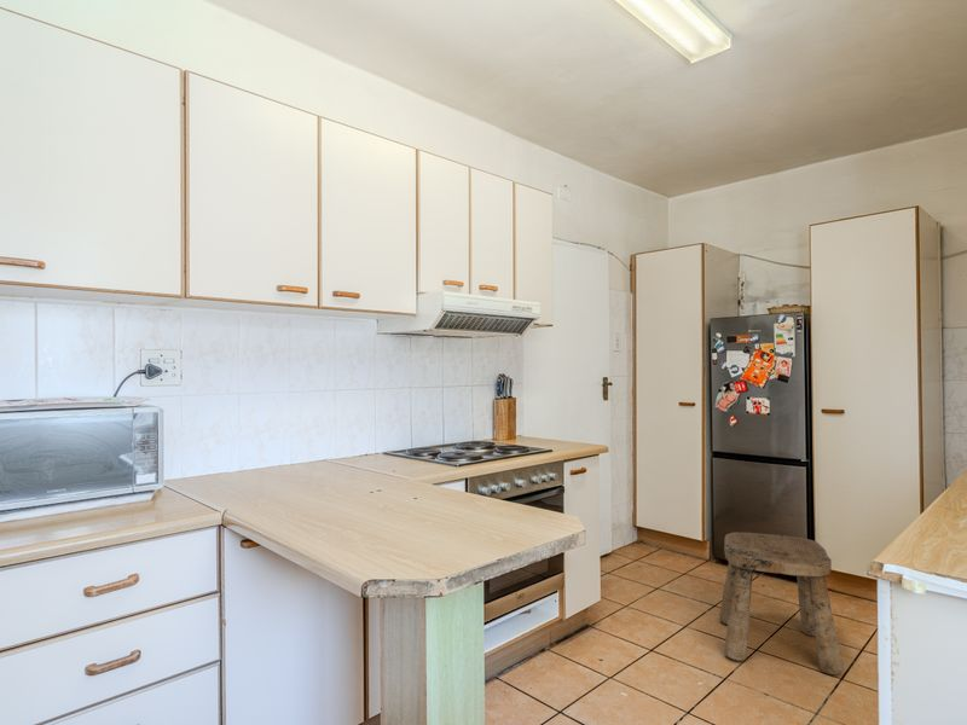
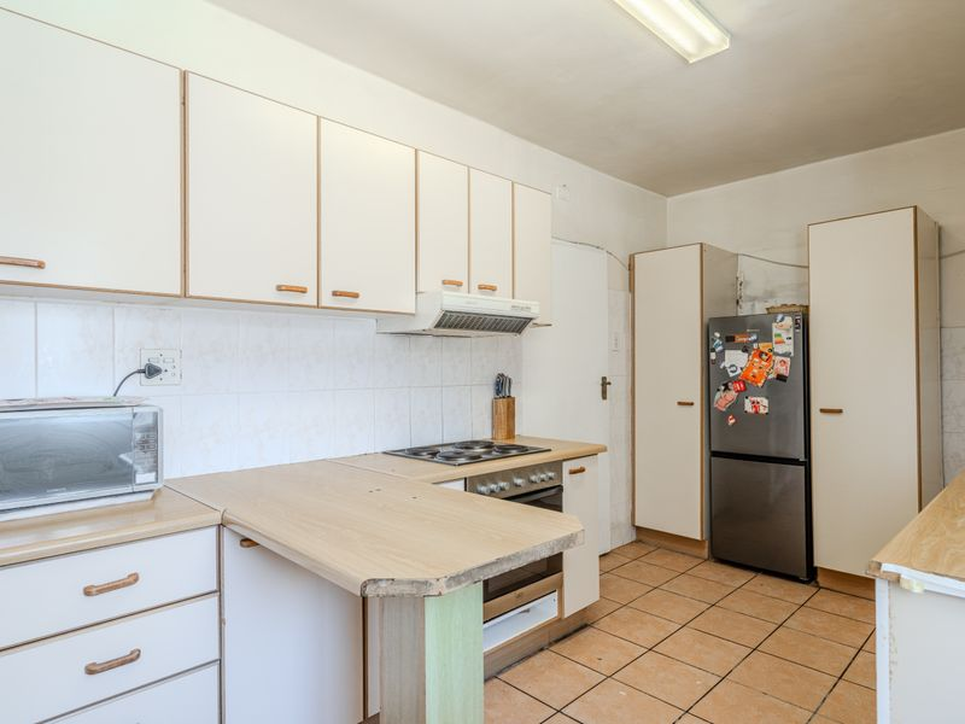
- stool [718,532,845,675]
